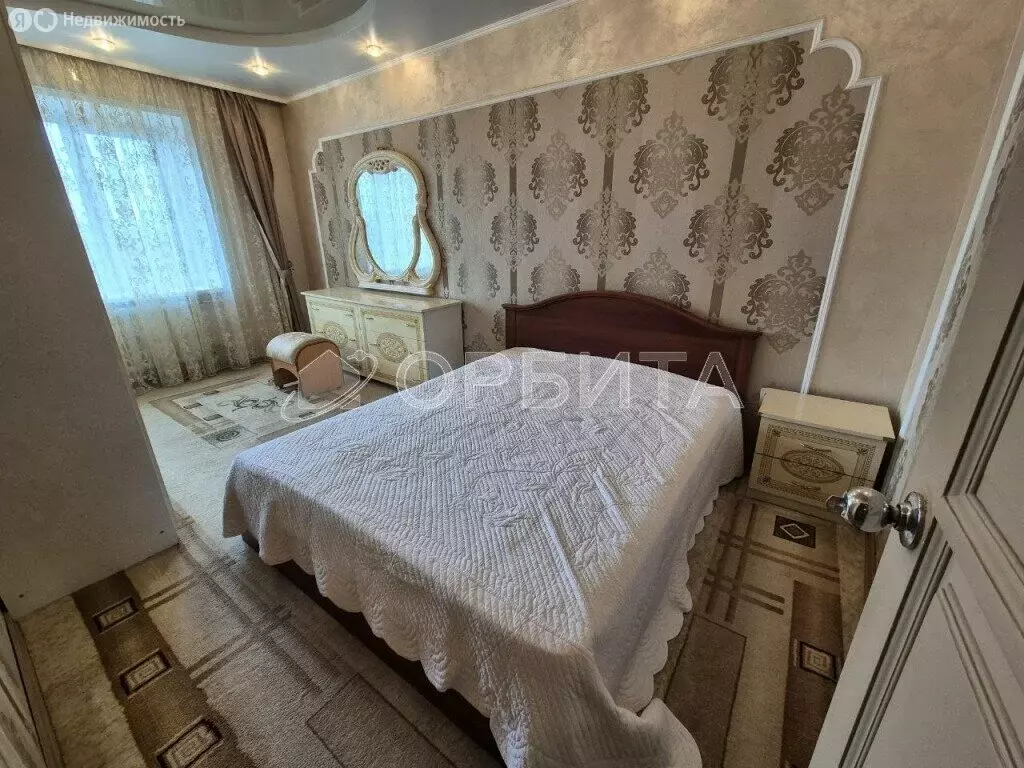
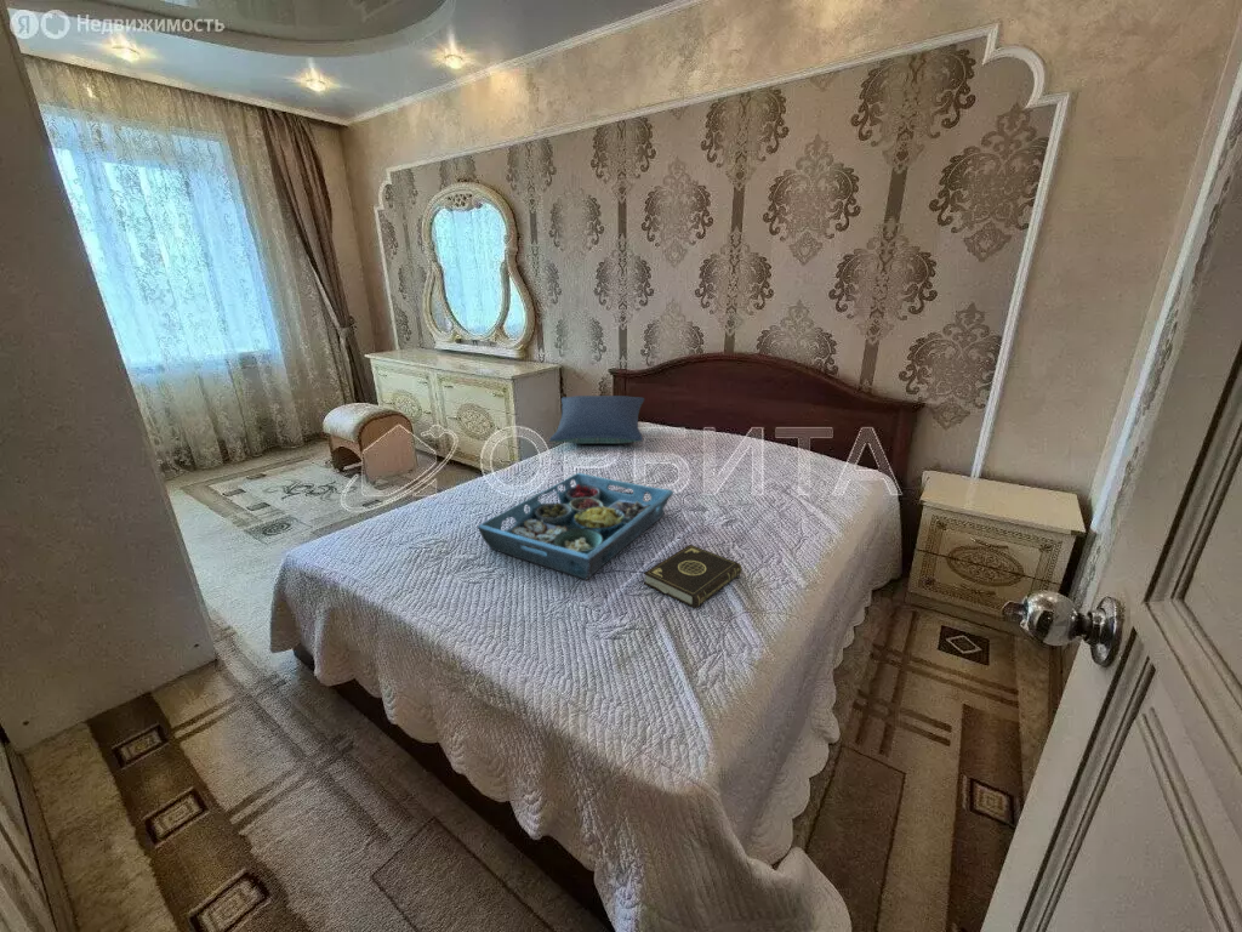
+ serving tray [477,472,676,581]
+ pillow [548,394,645,445]
+ book [643,544,742,609]
